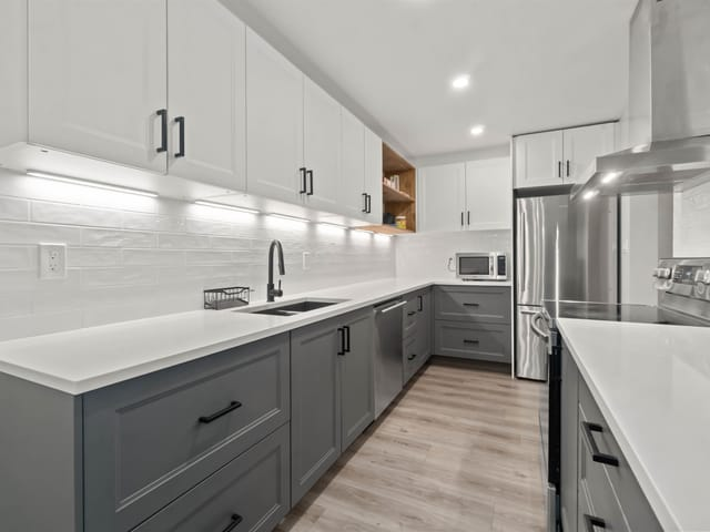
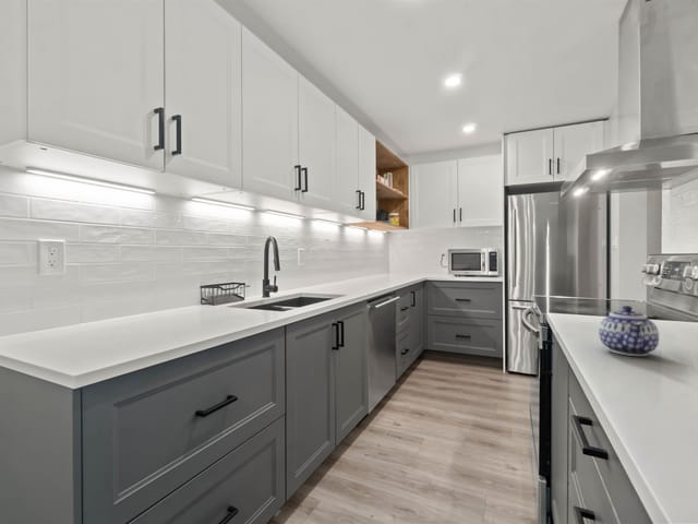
+ teapot [598,305,660,357]
